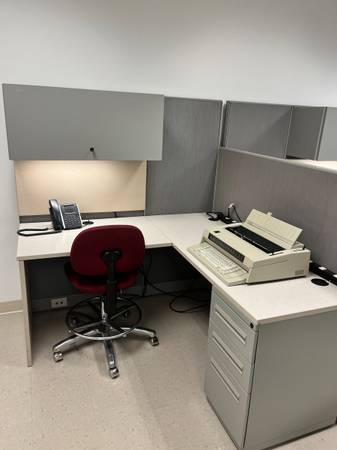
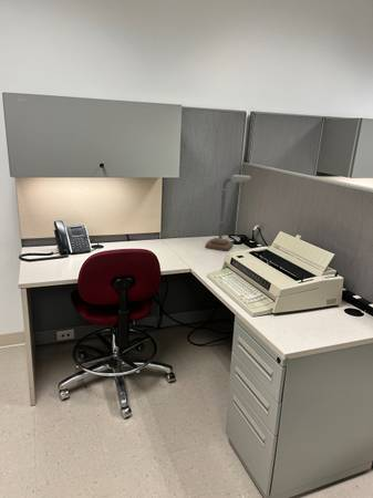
+ desk lamp [205,174,251,252]
